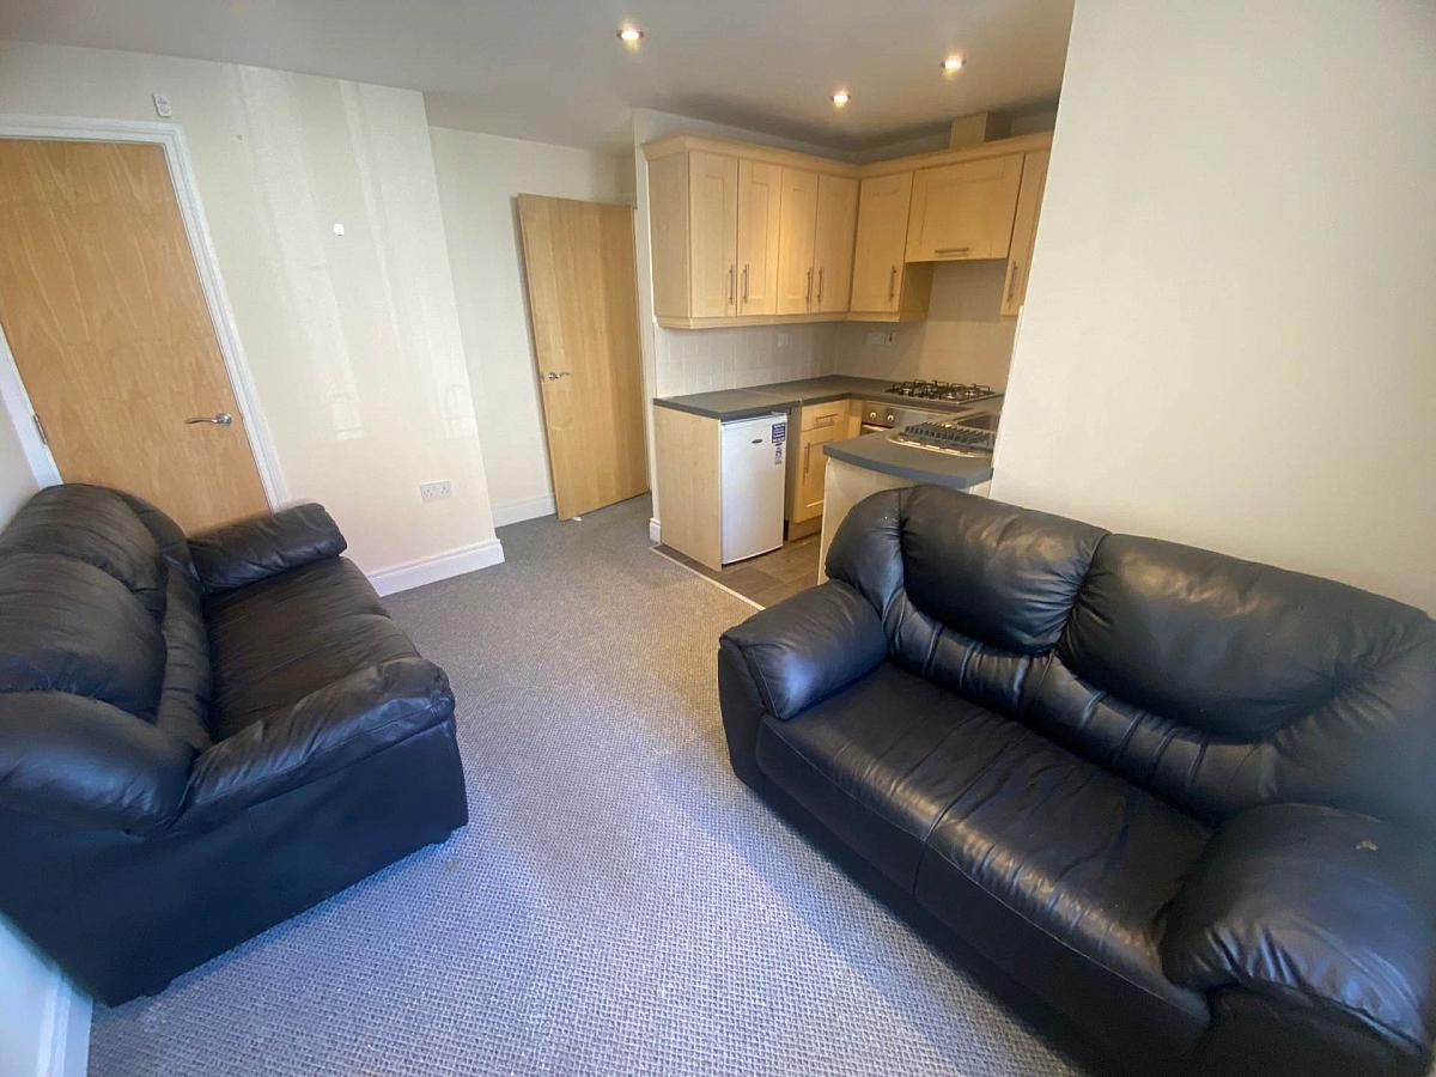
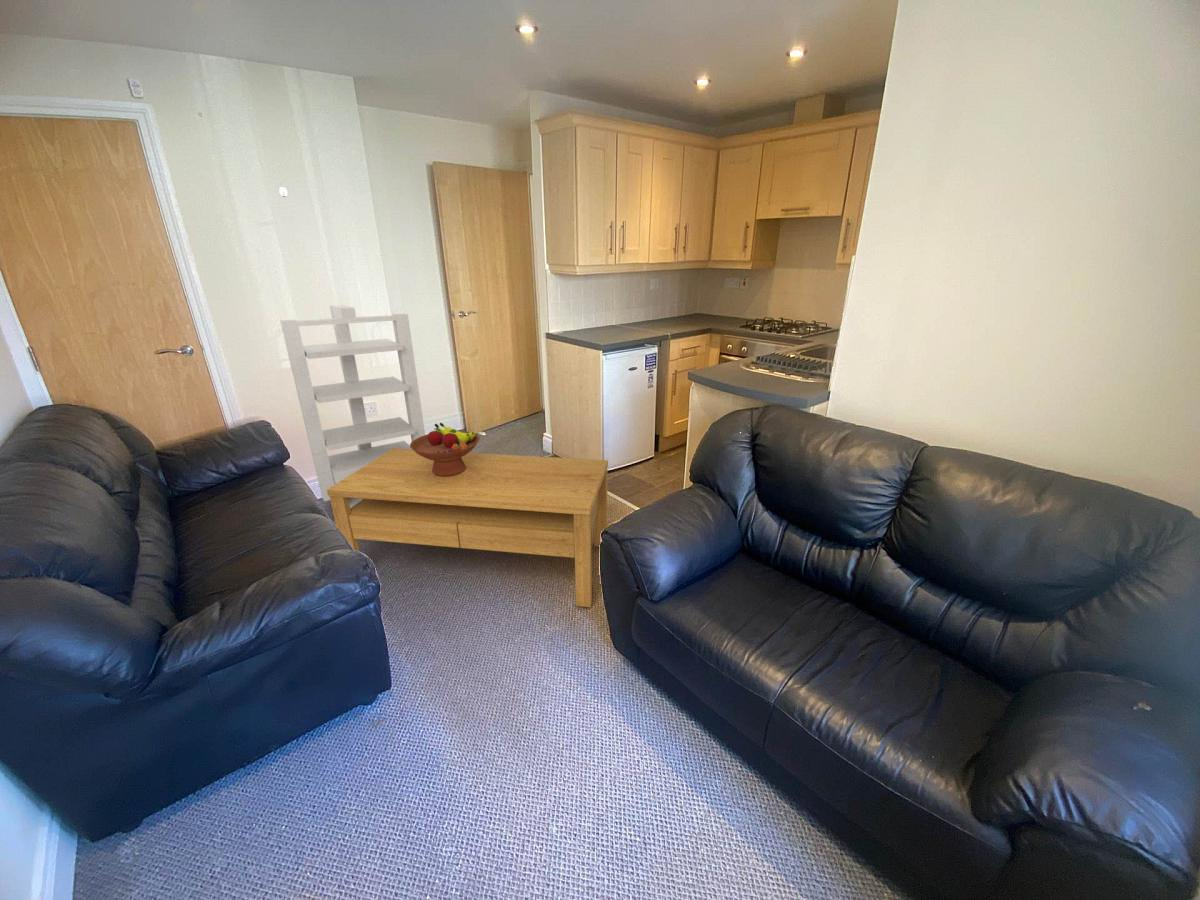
+ fruit bowl [409,422,481,477]
+ coffee table [327,448,609,608]
+ storage cabinet [279,304,426,508]
